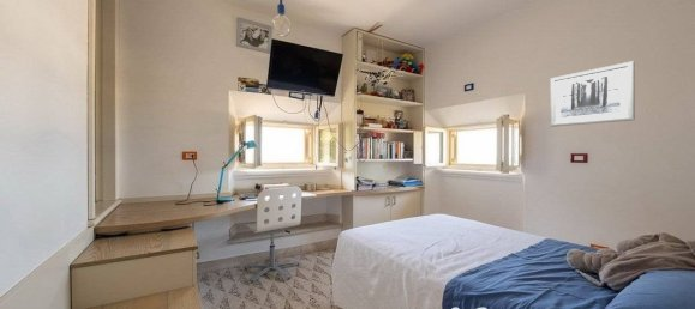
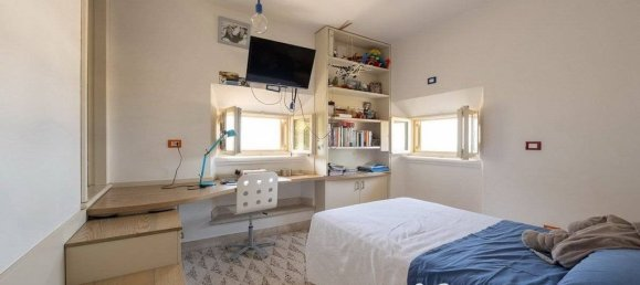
- wall art [550,60,636,128]
